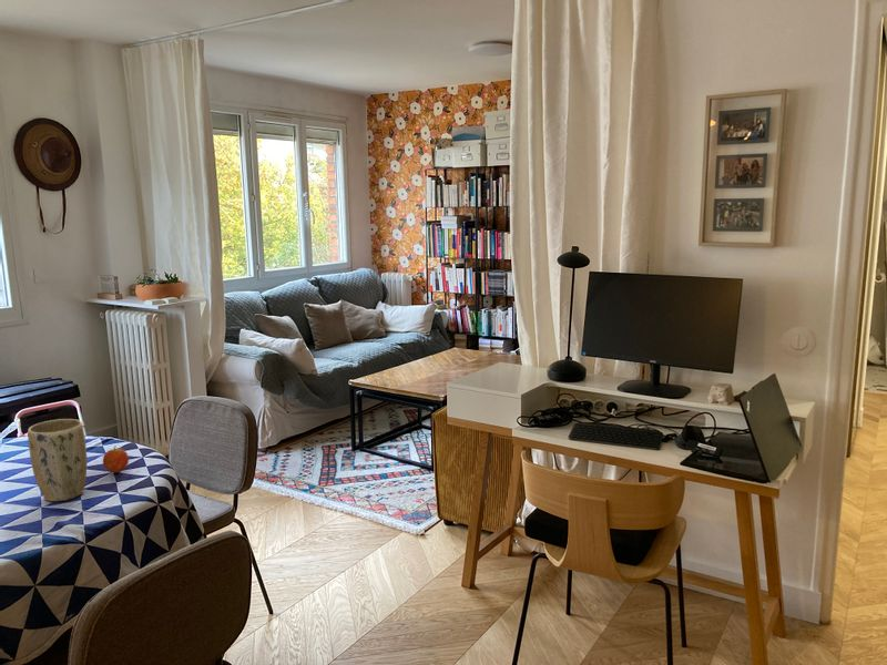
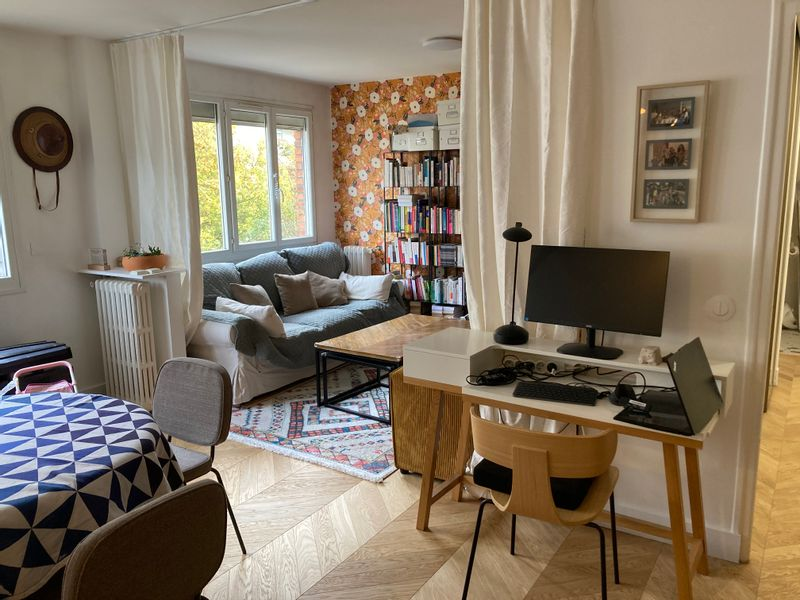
- fruit [102,444,130,473]
- plant pot [27,418,88,502]
